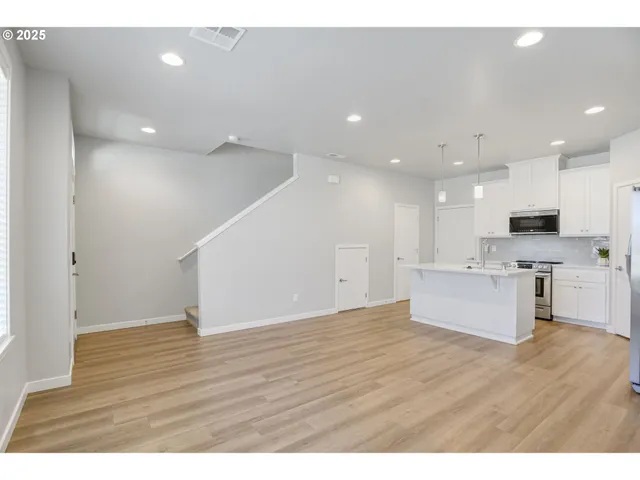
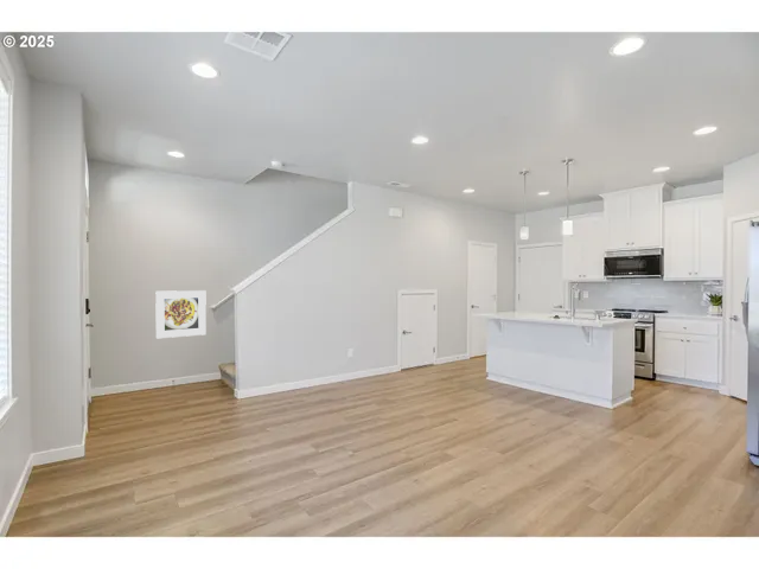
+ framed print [154,289,208,339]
